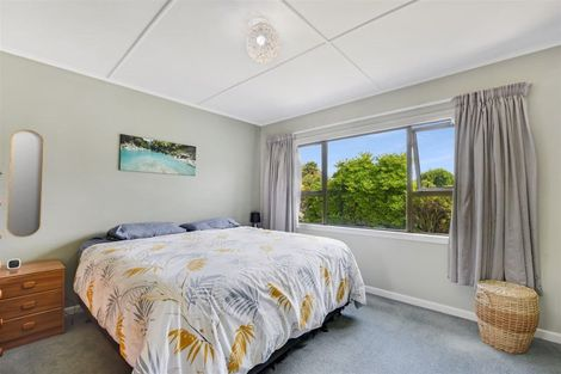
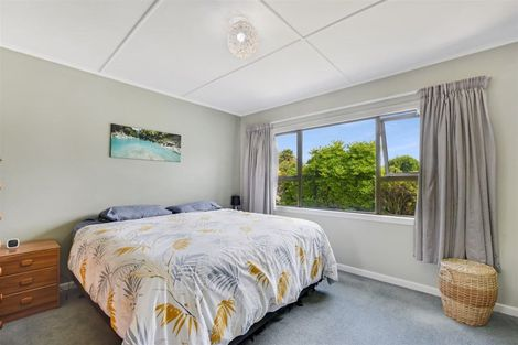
- home mirror [5,128,45,238]
